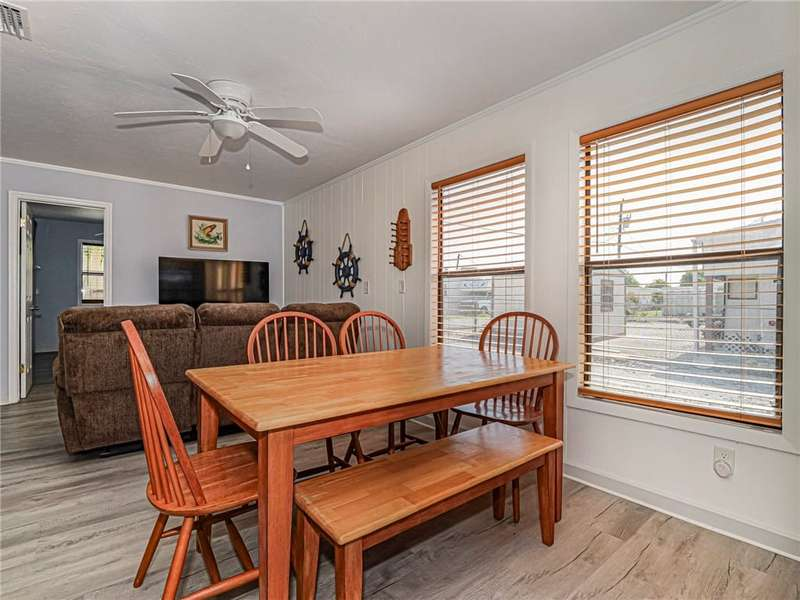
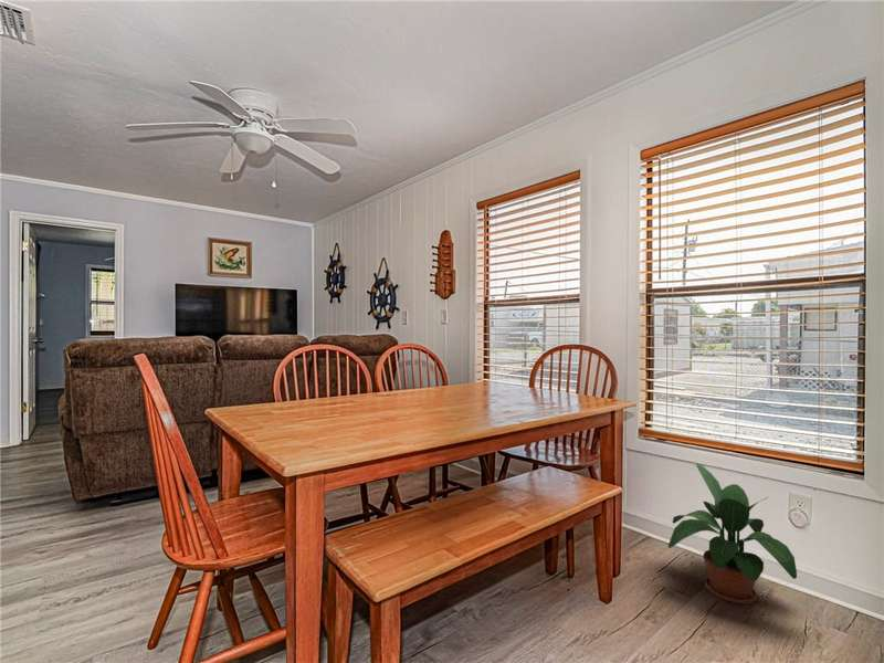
+ potted plant [667,462,798,604]
